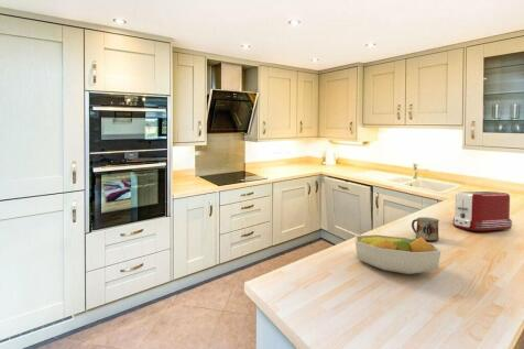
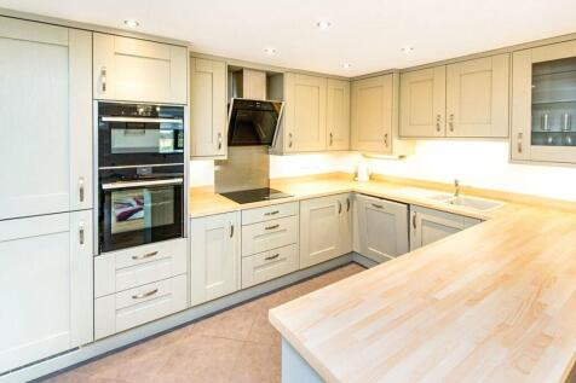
- fruit bowl [353,233,443,275]
- mug [411,216,439,242]
- toaster [451,190,513,232]
